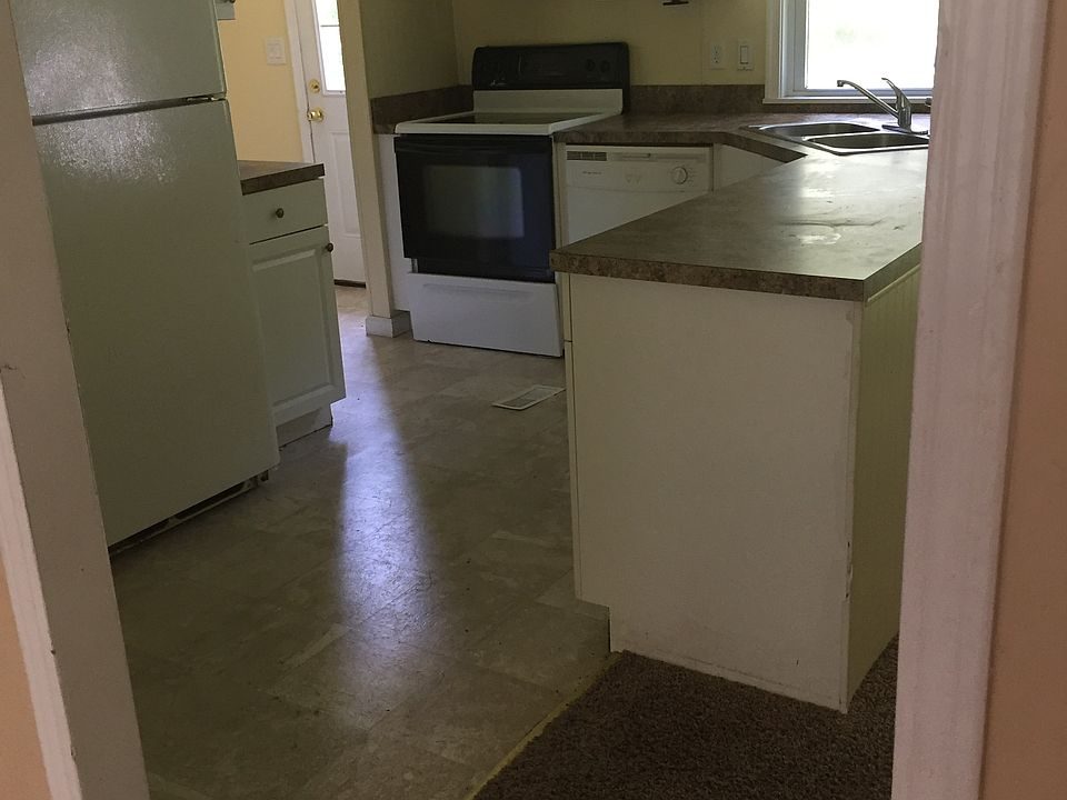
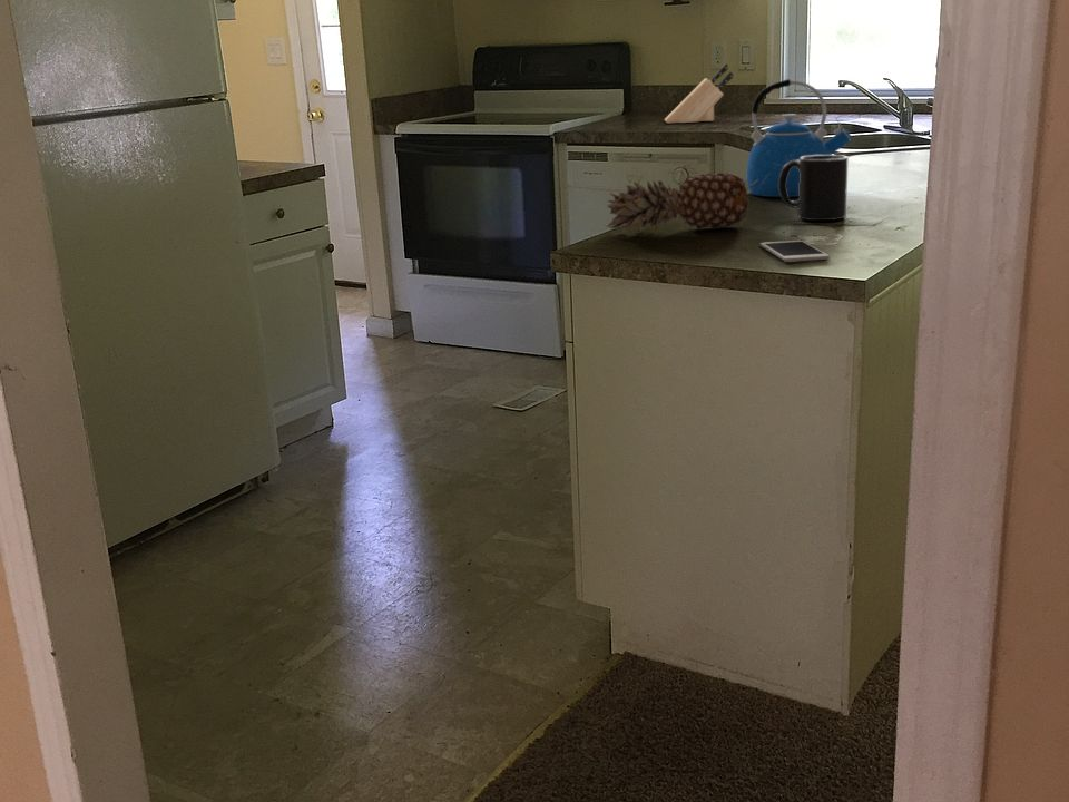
+ fruit [605,172,757,234]
+ knife block [664,62,734,124]
+ kettle [746,78,853,198]
+ cell phone [759,239,831,263]
+ mug [778,154,850,222]
